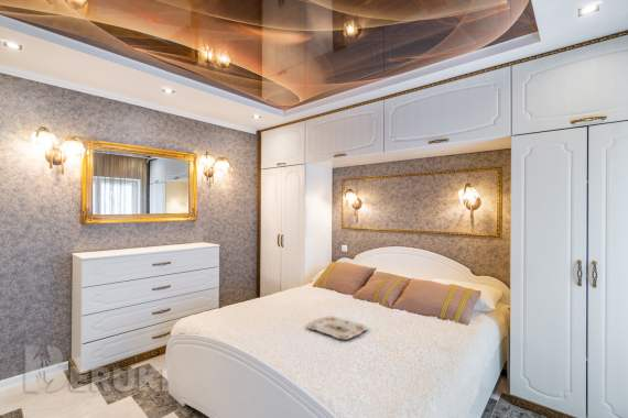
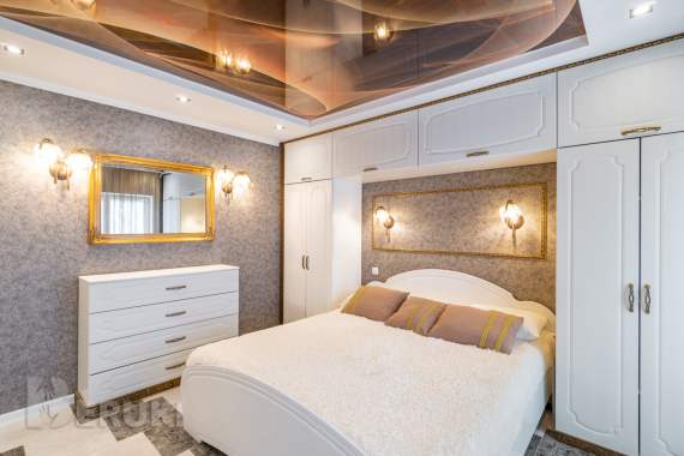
- serving tray [305,315,368,340]
